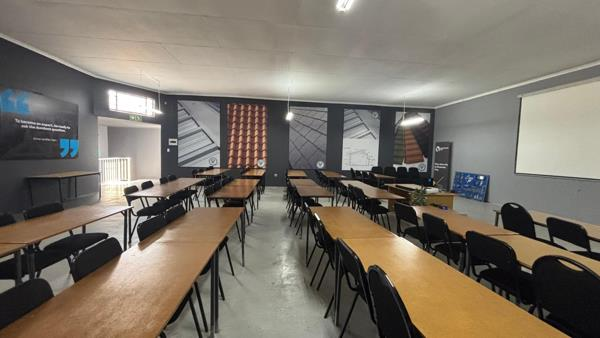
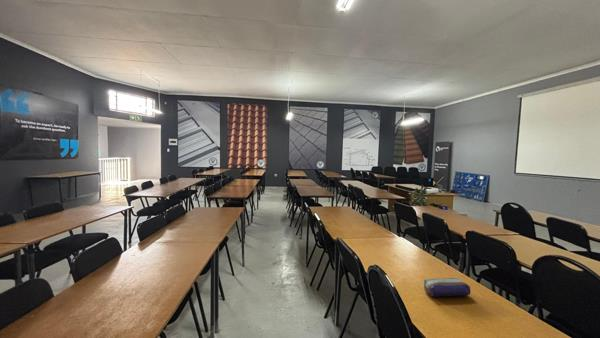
+ pencil case [423,277,472,298]
